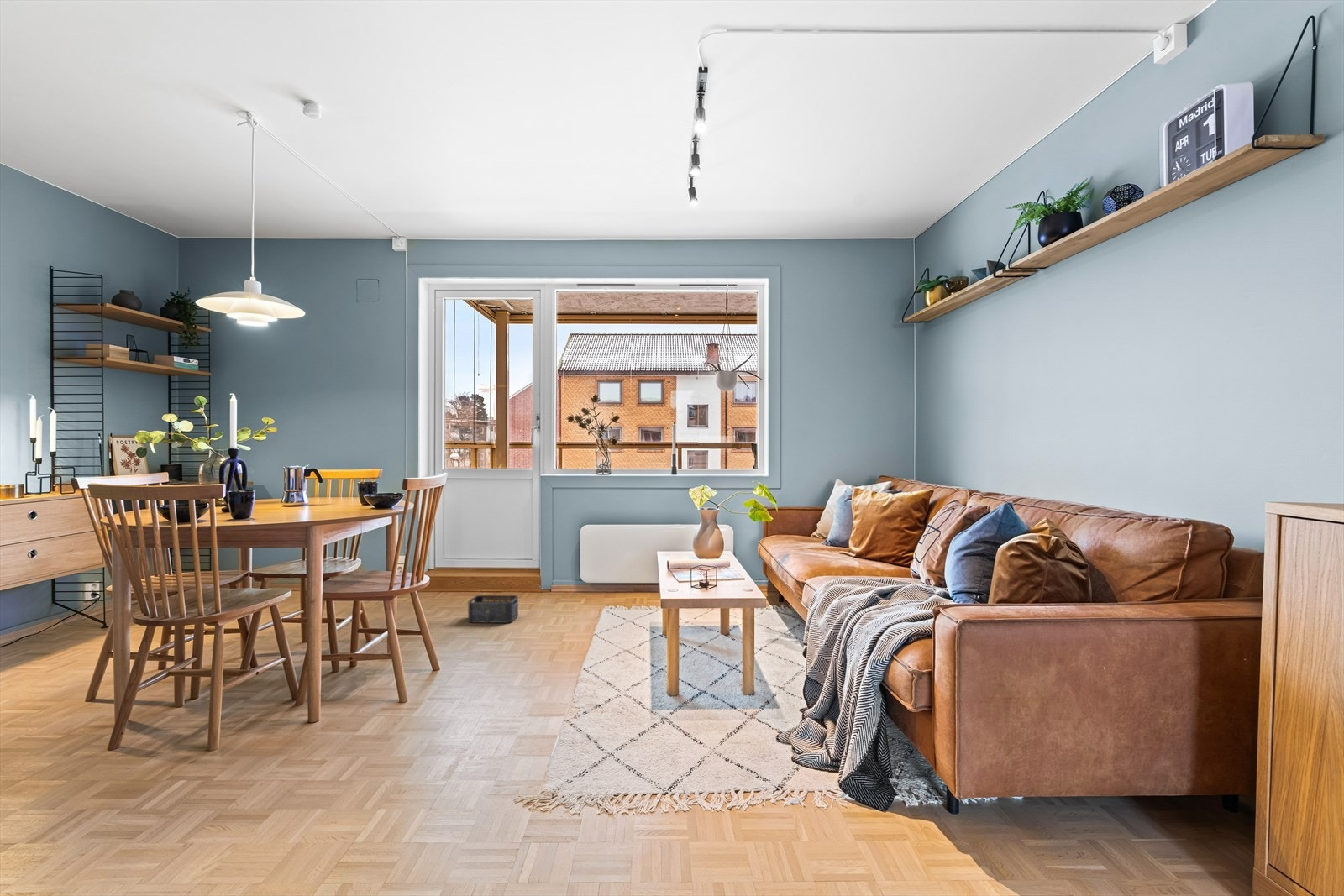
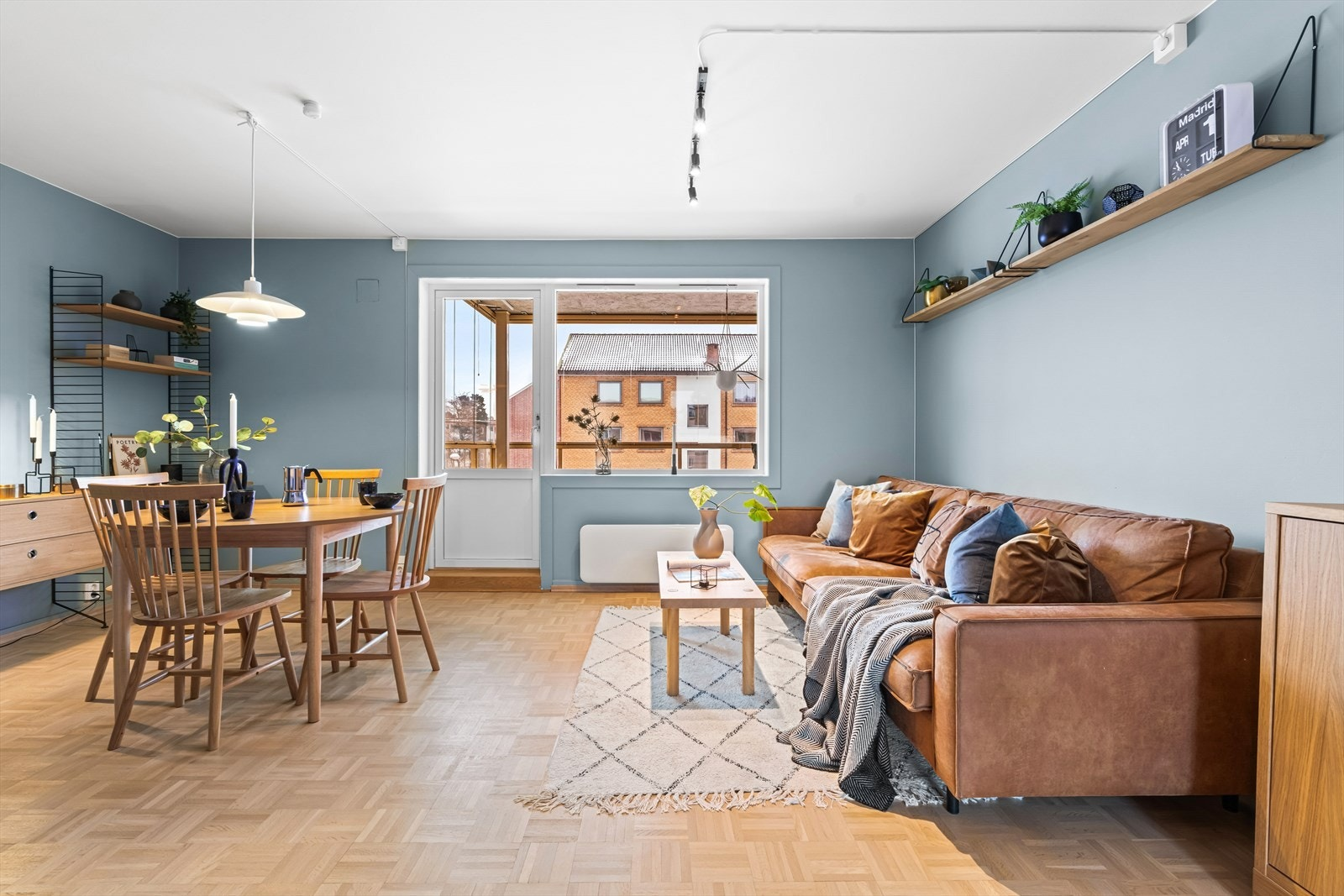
- storage bin [467,595,519,624]
